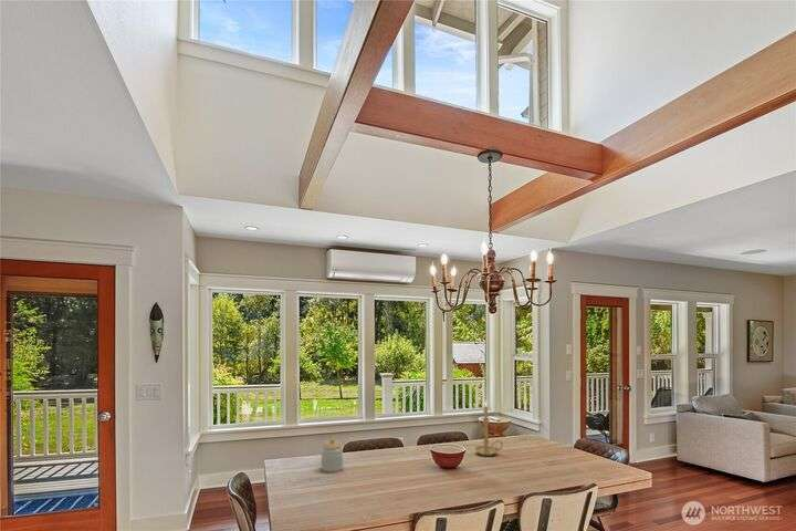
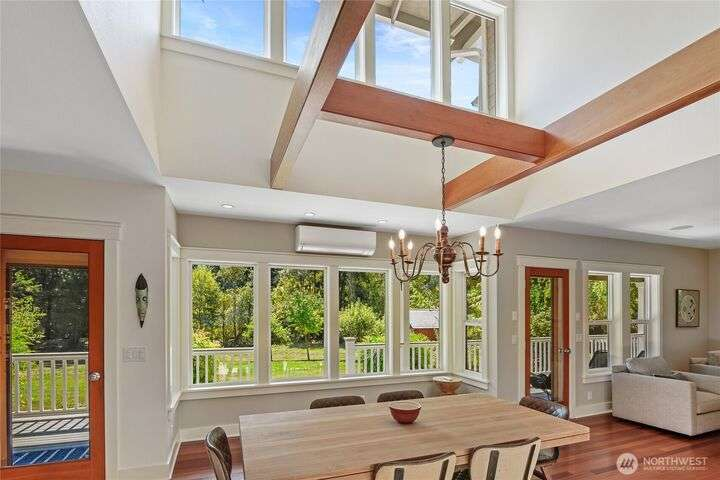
- candle holder [474,400,504,457]
- jar [321,437,344,473]
